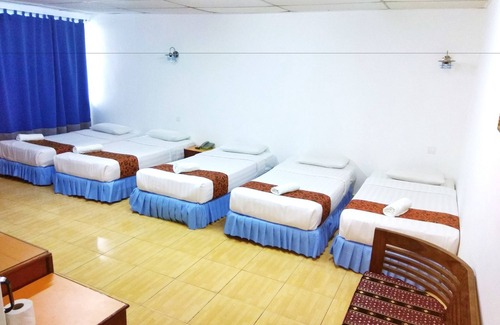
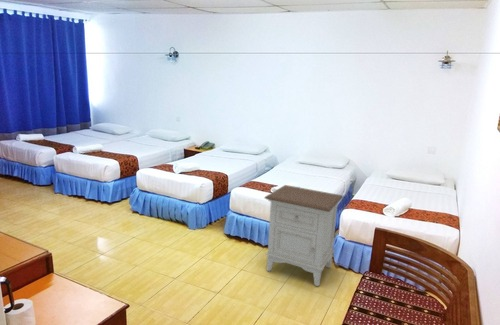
+ nightstand [263,184,344,287]
